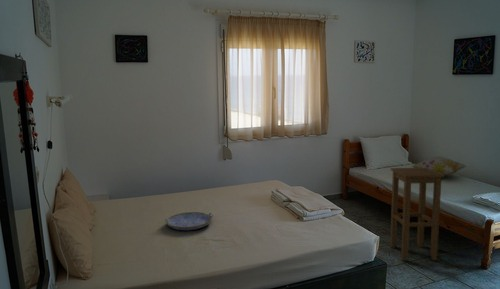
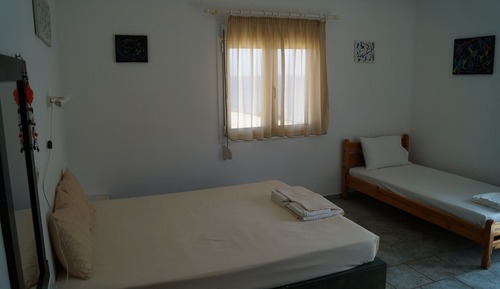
- decorative pillow [410,155,467,177]
- serving tray [164,211,214,231]
- stool [389,167,445,262]
